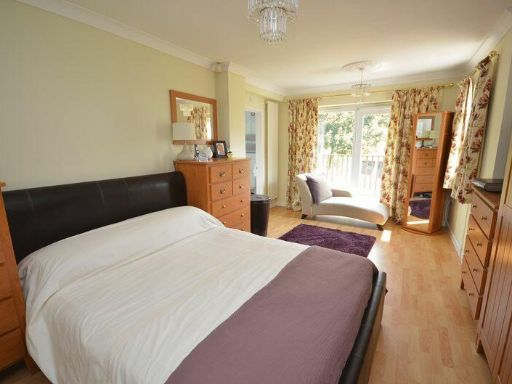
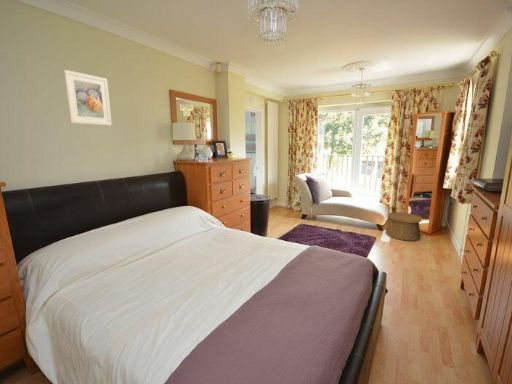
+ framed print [62,69,113,126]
+ basket [385,211,423,242]
